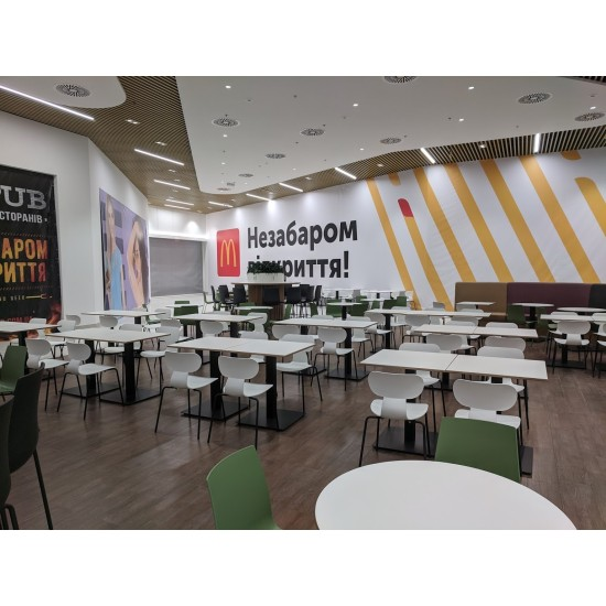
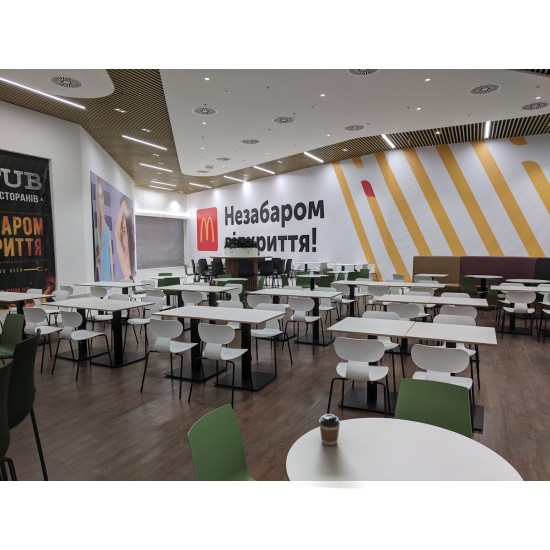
+ coffee cup [318,413,341,446]
